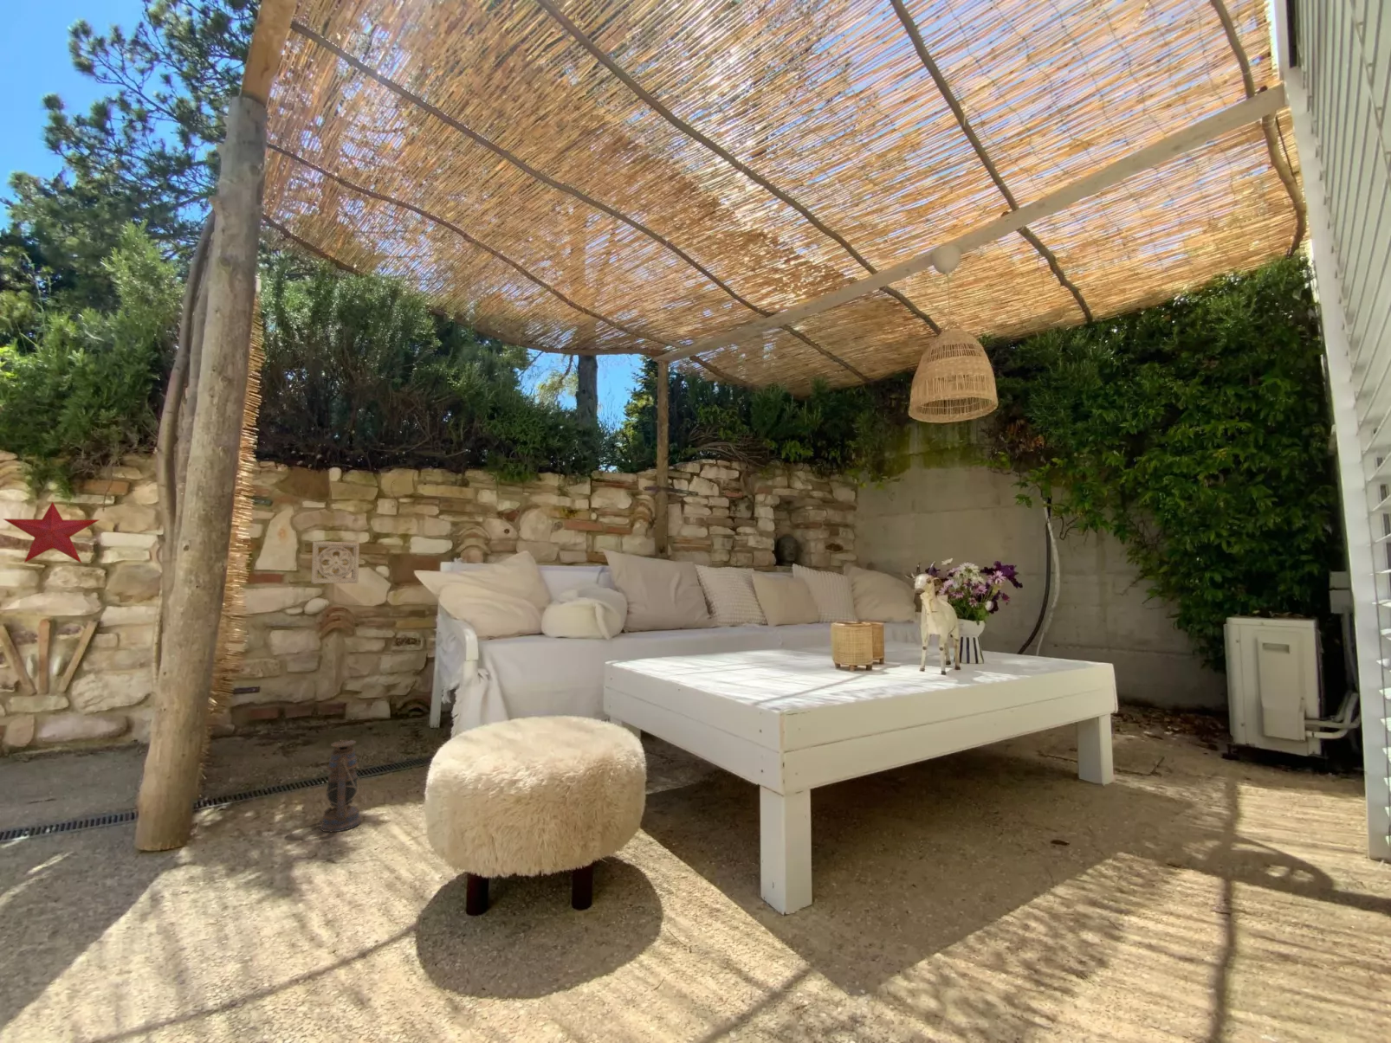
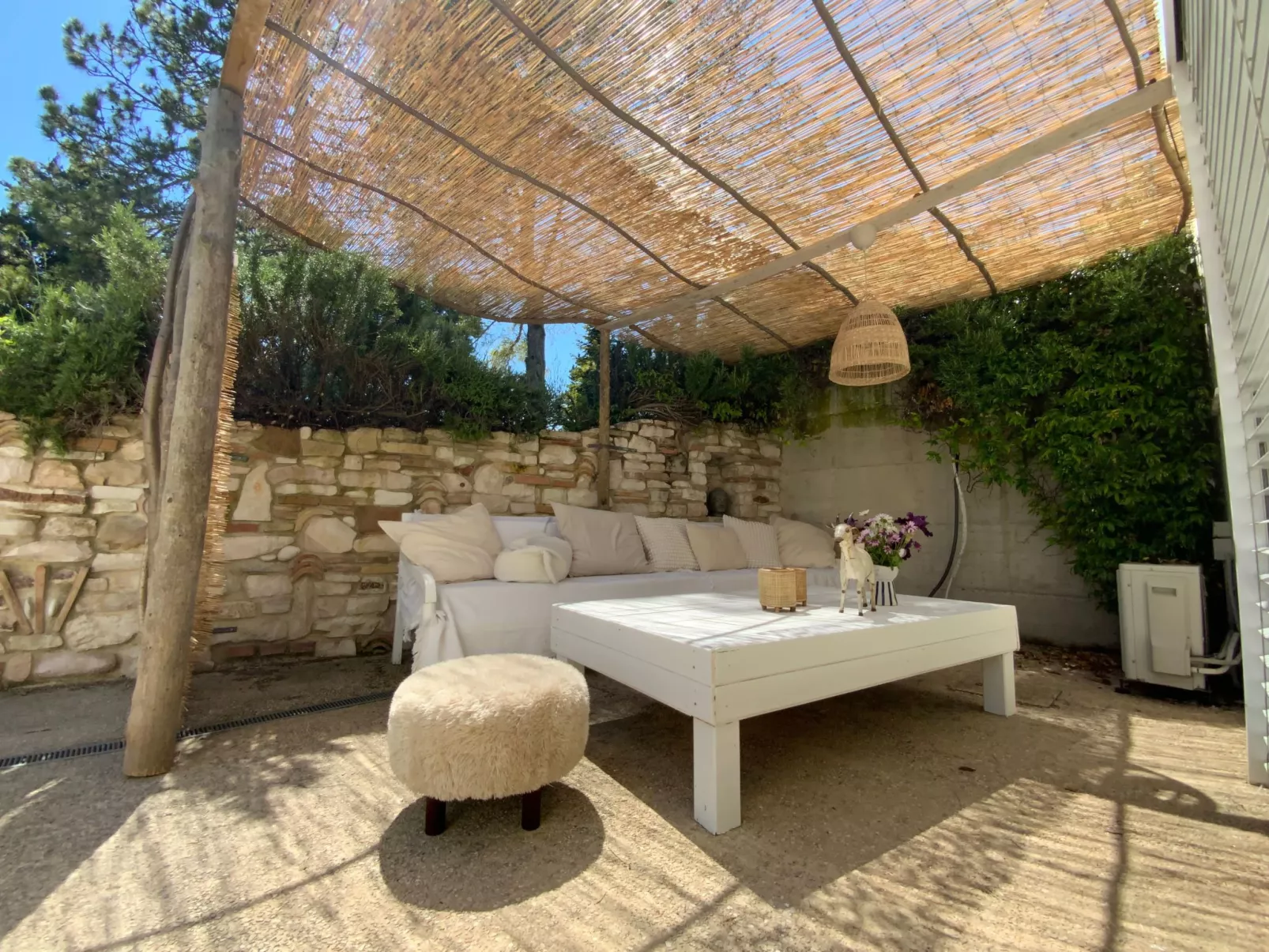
- lantern [320,740,367,834]
- wall ornament [310,540,361,585]
- decorative star [2,501,101,563]
